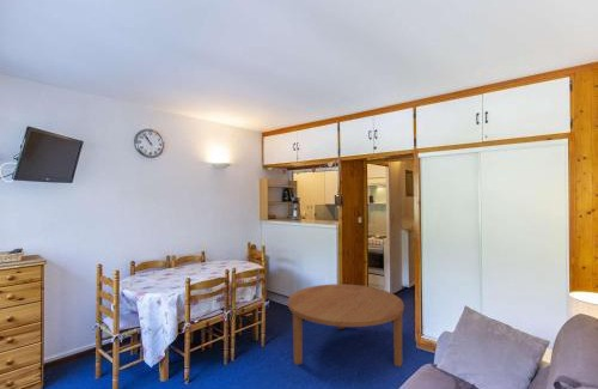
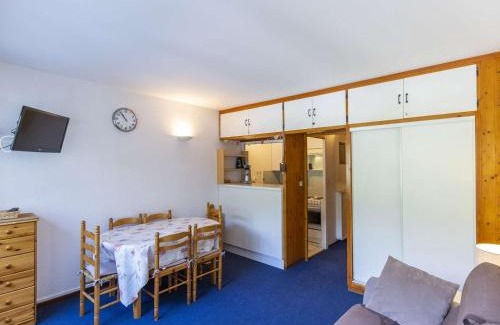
- coffee table [287,282,405,367]
